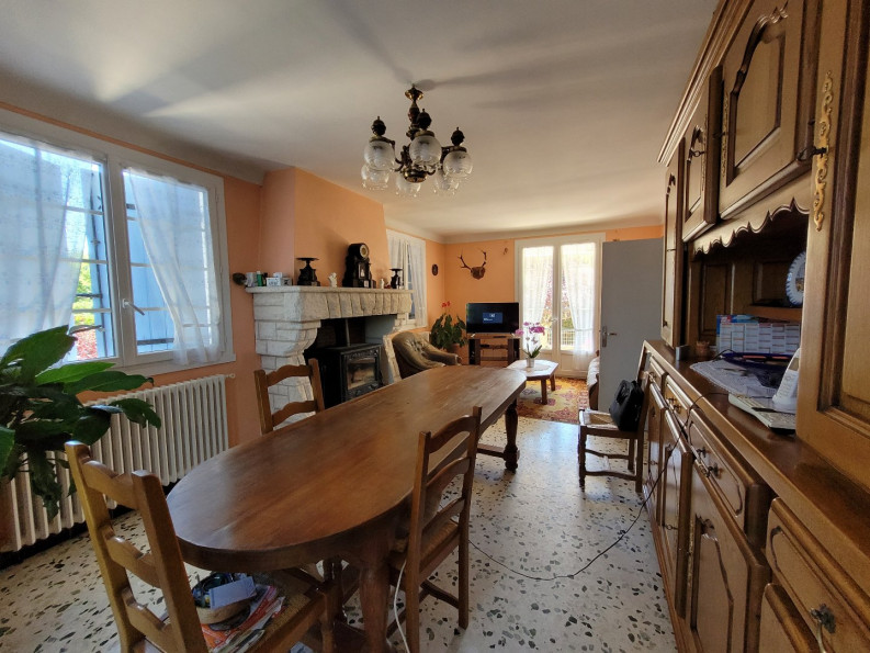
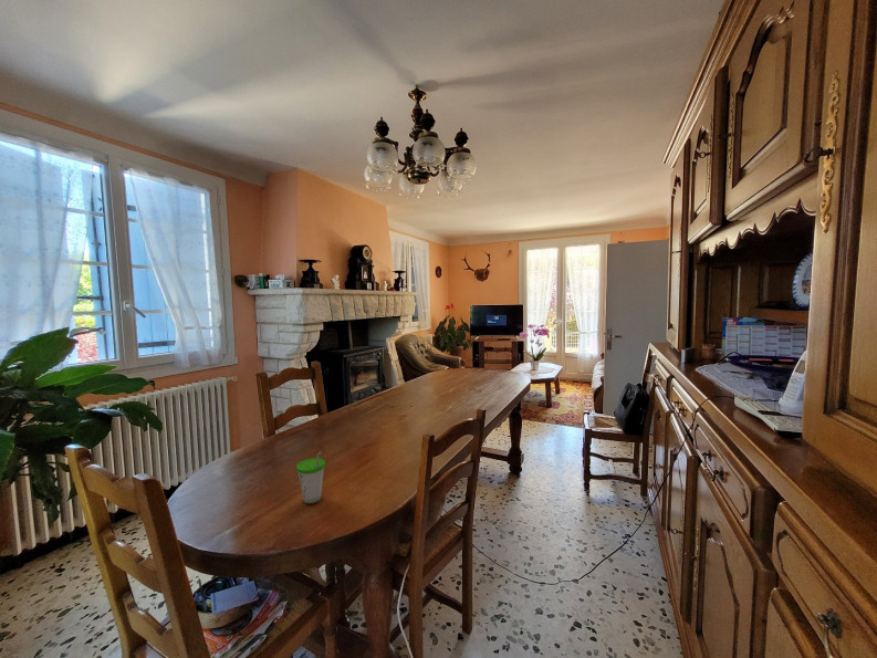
+ cup [295,449,326,504]
